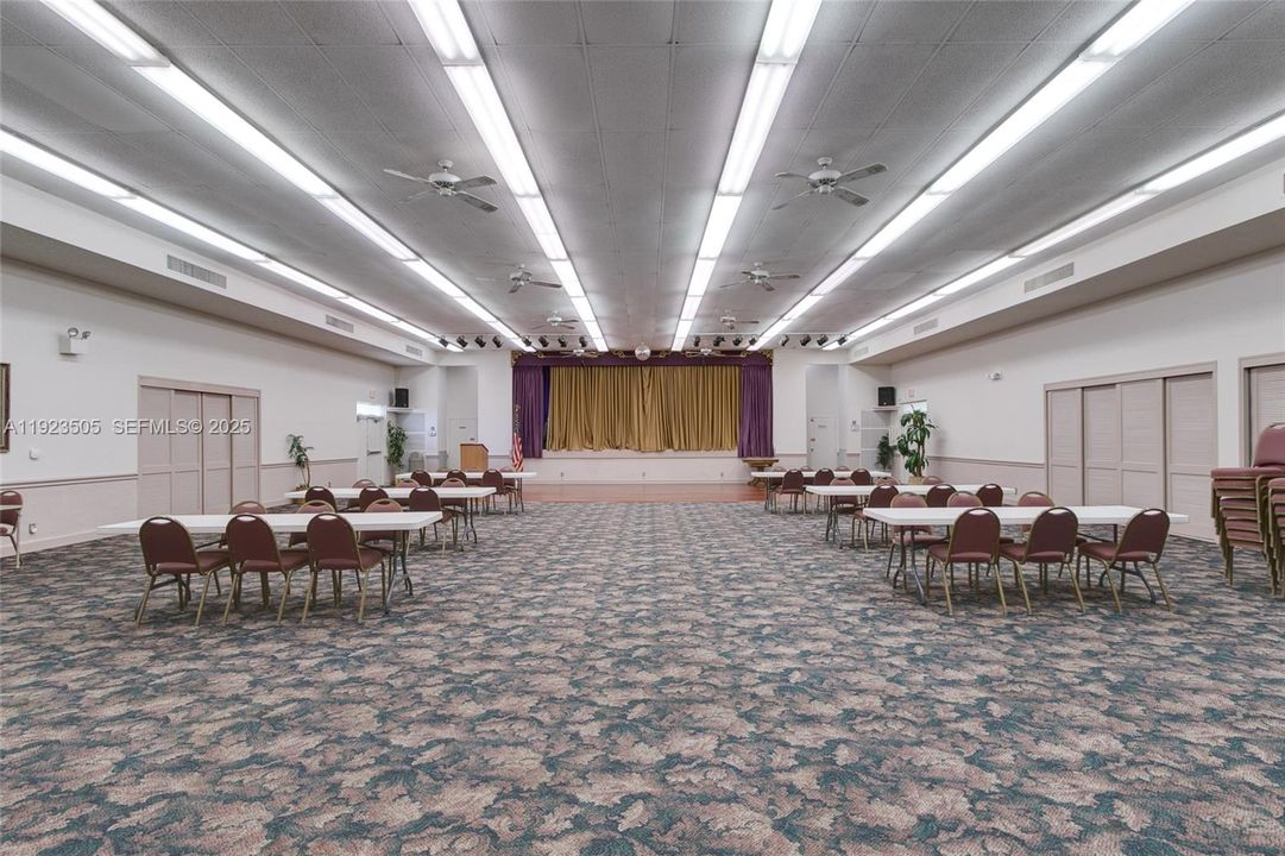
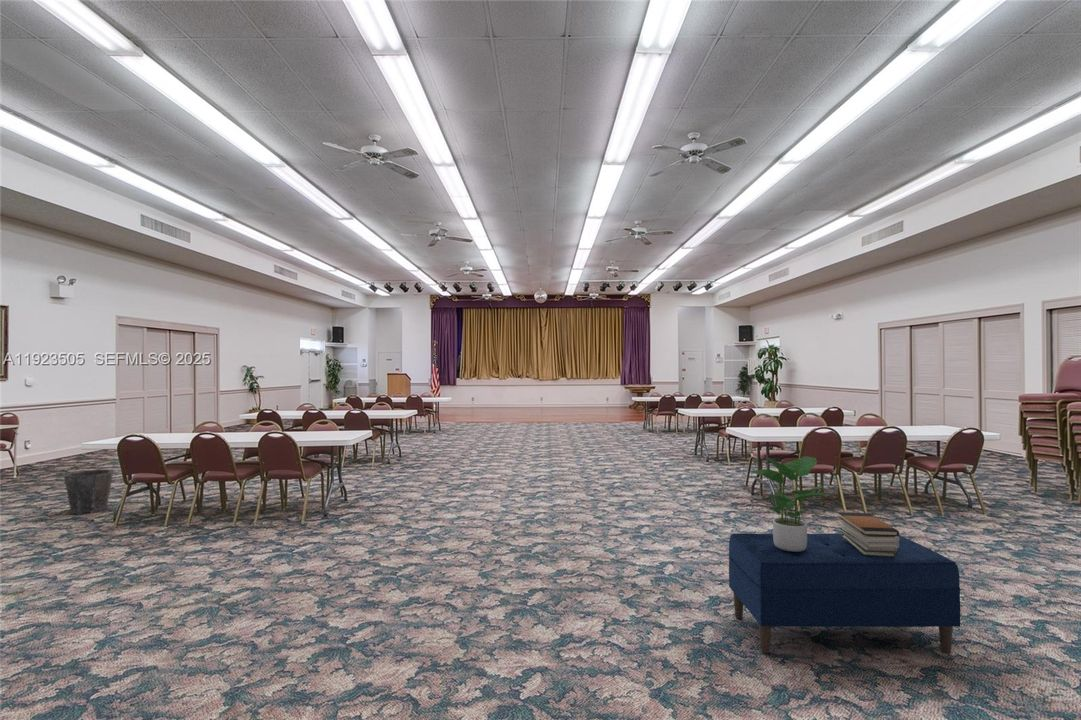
+ bench [728,533,961,655]
+ waste bin [63,469,114,515]
+ potted plant [749,455,830,552]
+ book stack [837,511,900,557]
